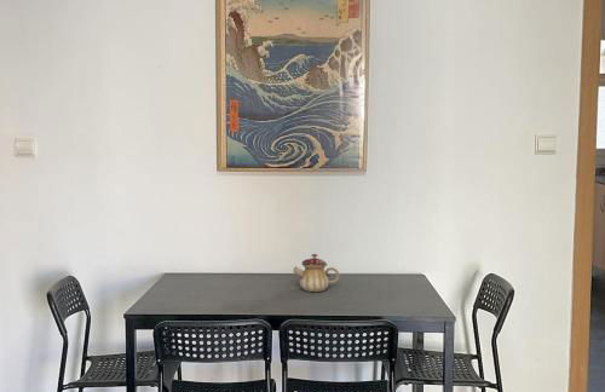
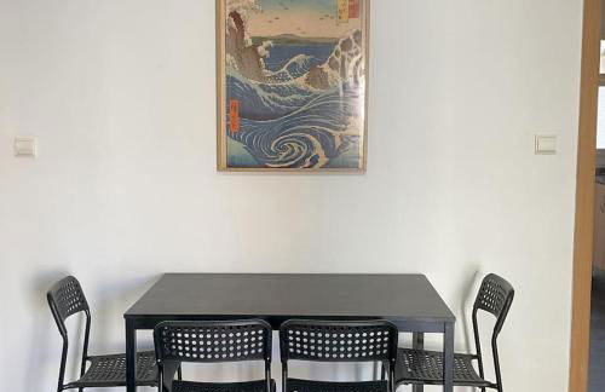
- teapot [292,253,341,293]
